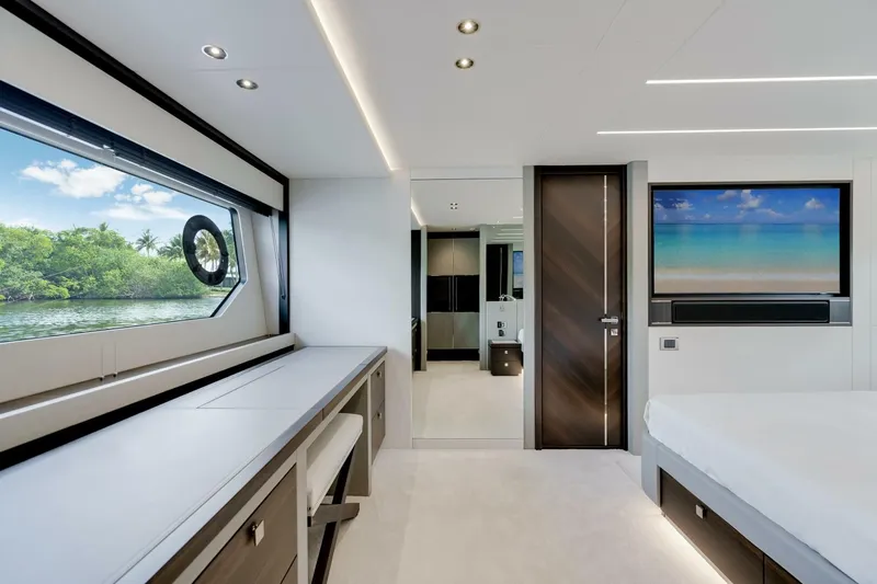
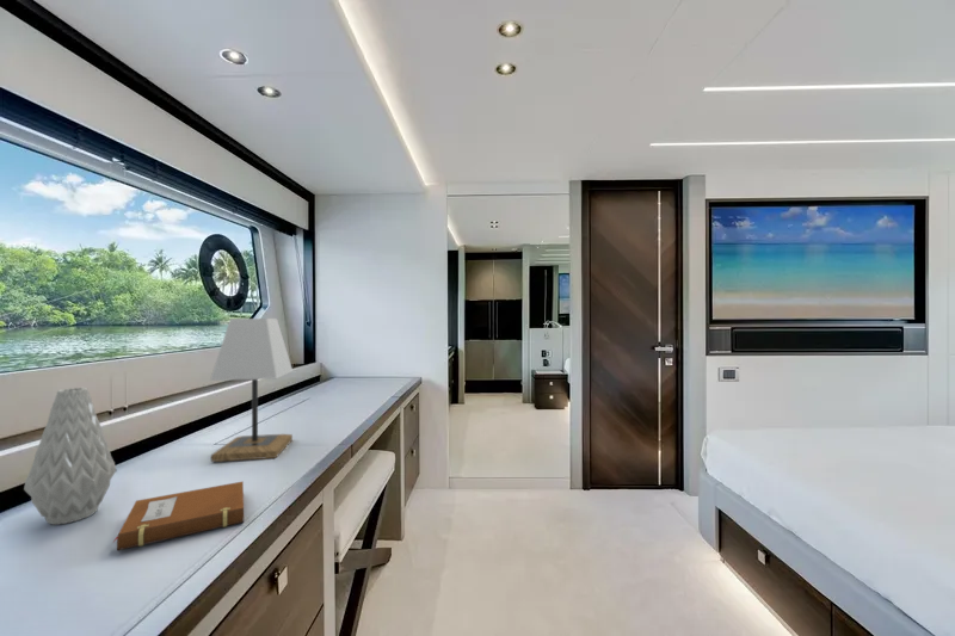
+ lamp [209,317,294,463]
+ vase [23,387,117,526]
+ notebook [112,480,245,551]
